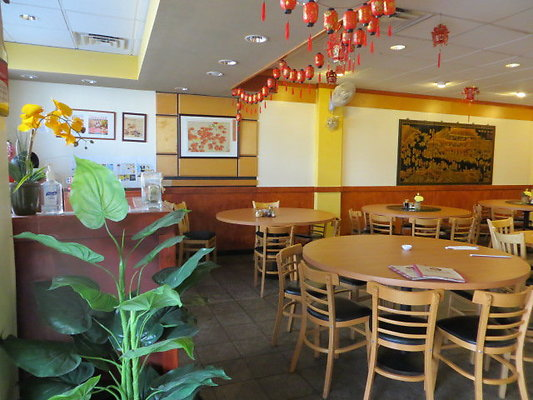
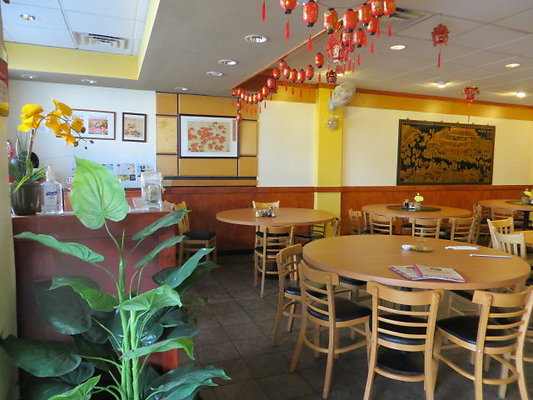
+ candle holder [409,227,436,253]
